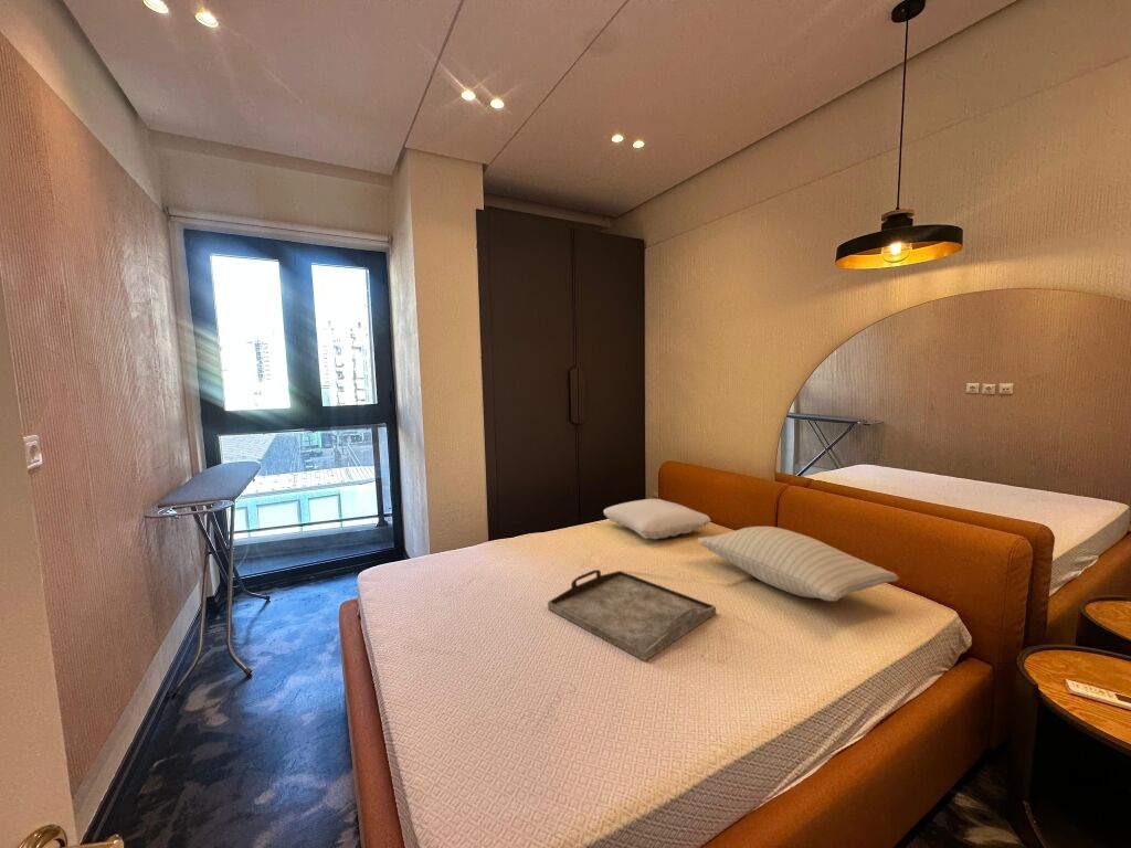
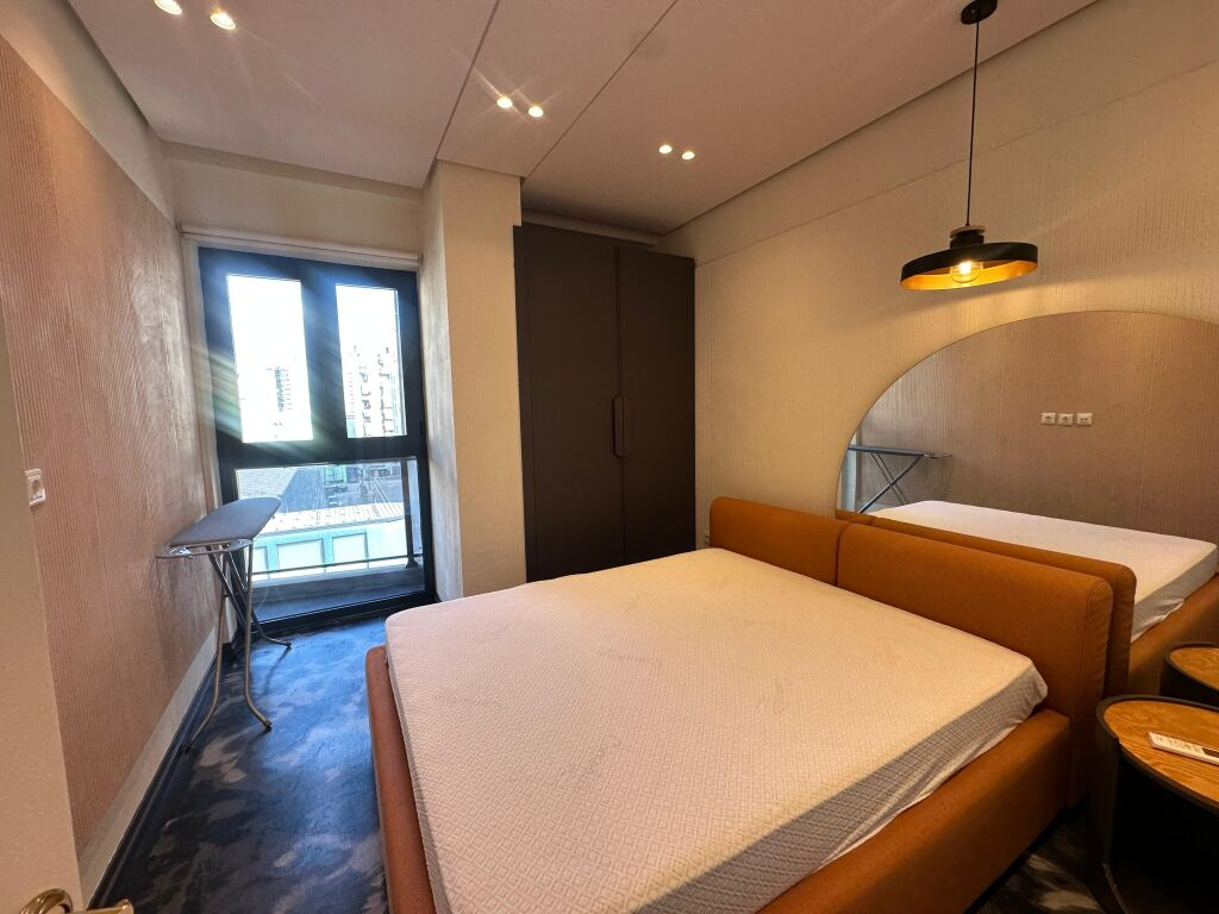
- pillow [602,498,712,540]
- pillow [697,526,900,602]
- serving tray [547,569,717,662]
